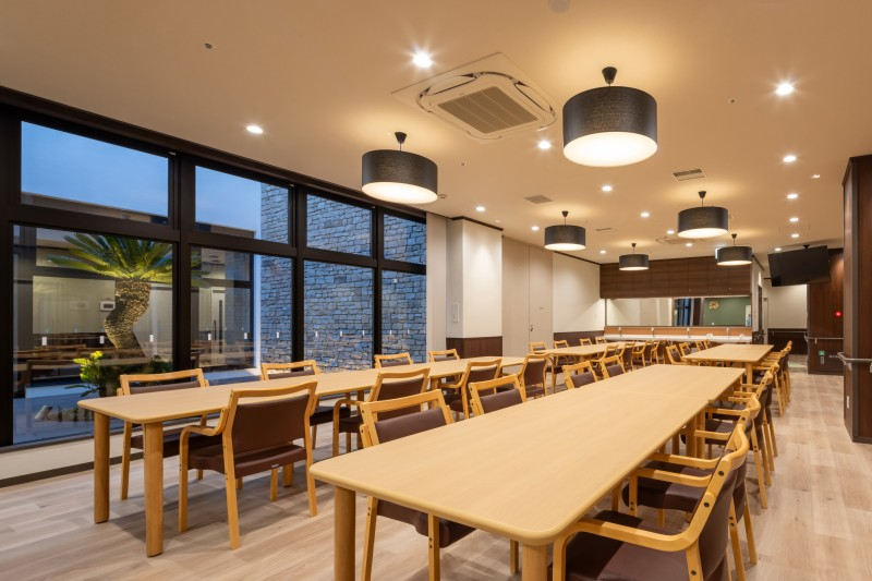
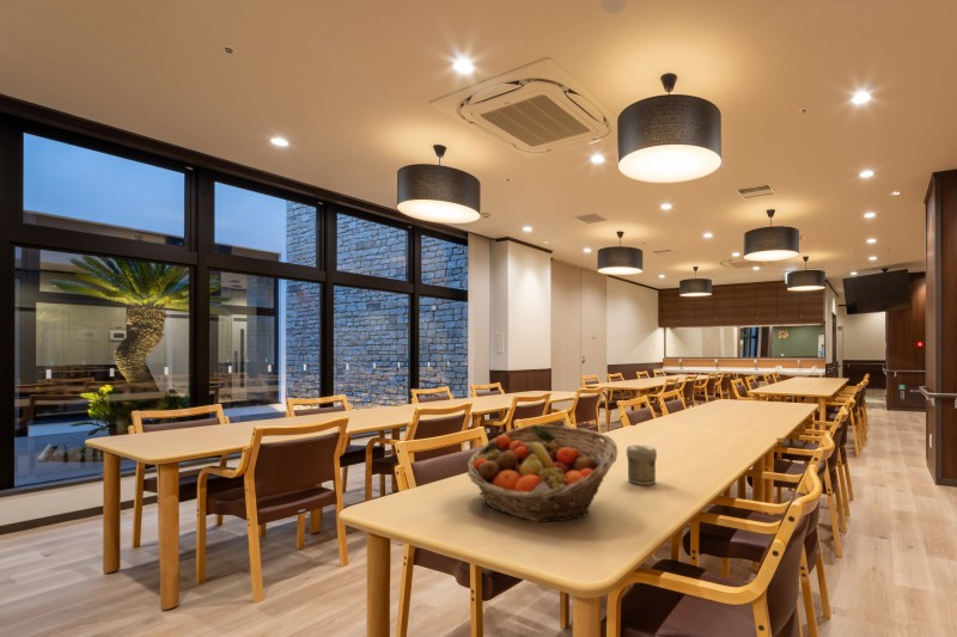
+ fruit basket [467,423,618,522]
+ jar [626,443,658,486]
